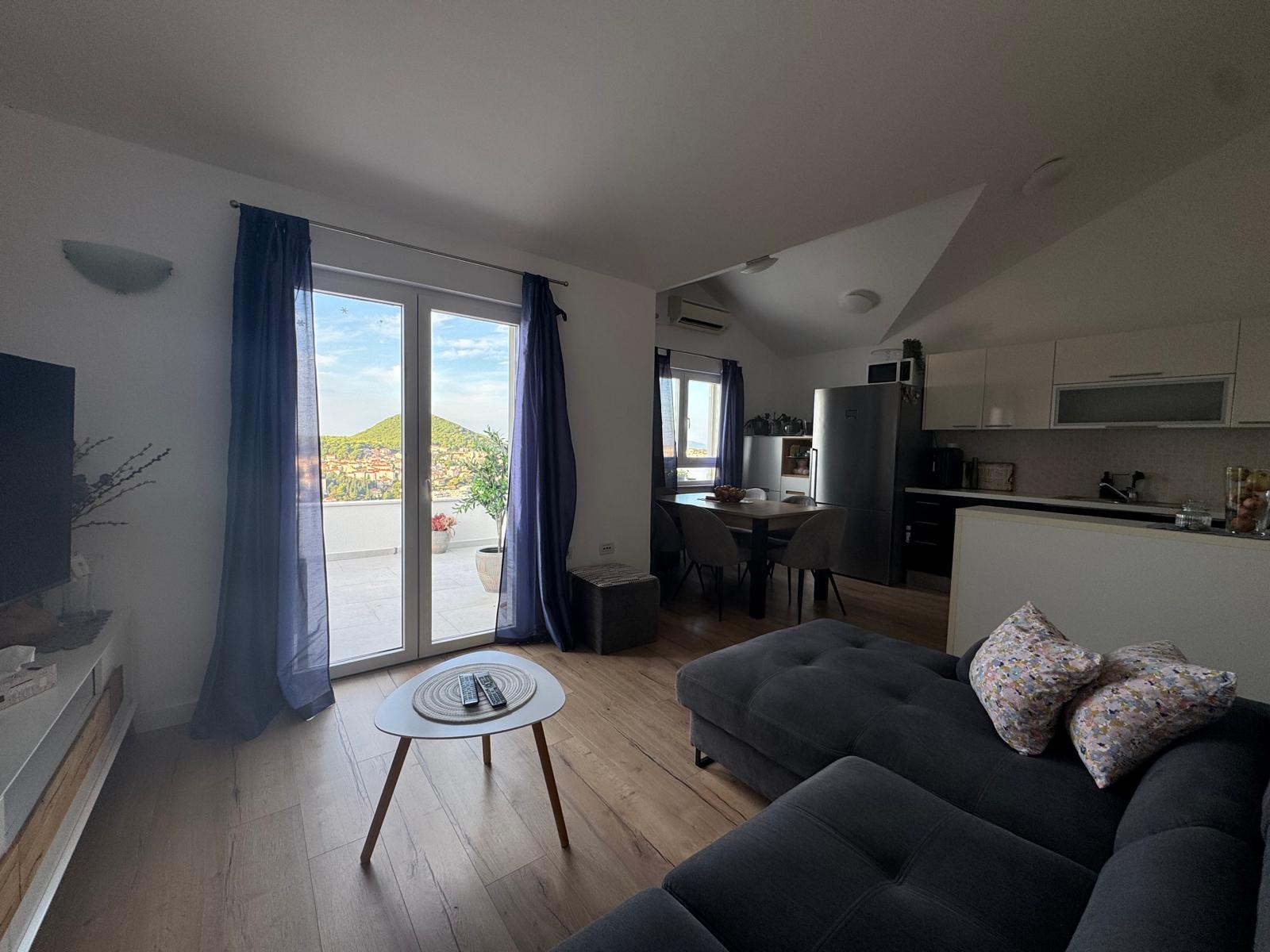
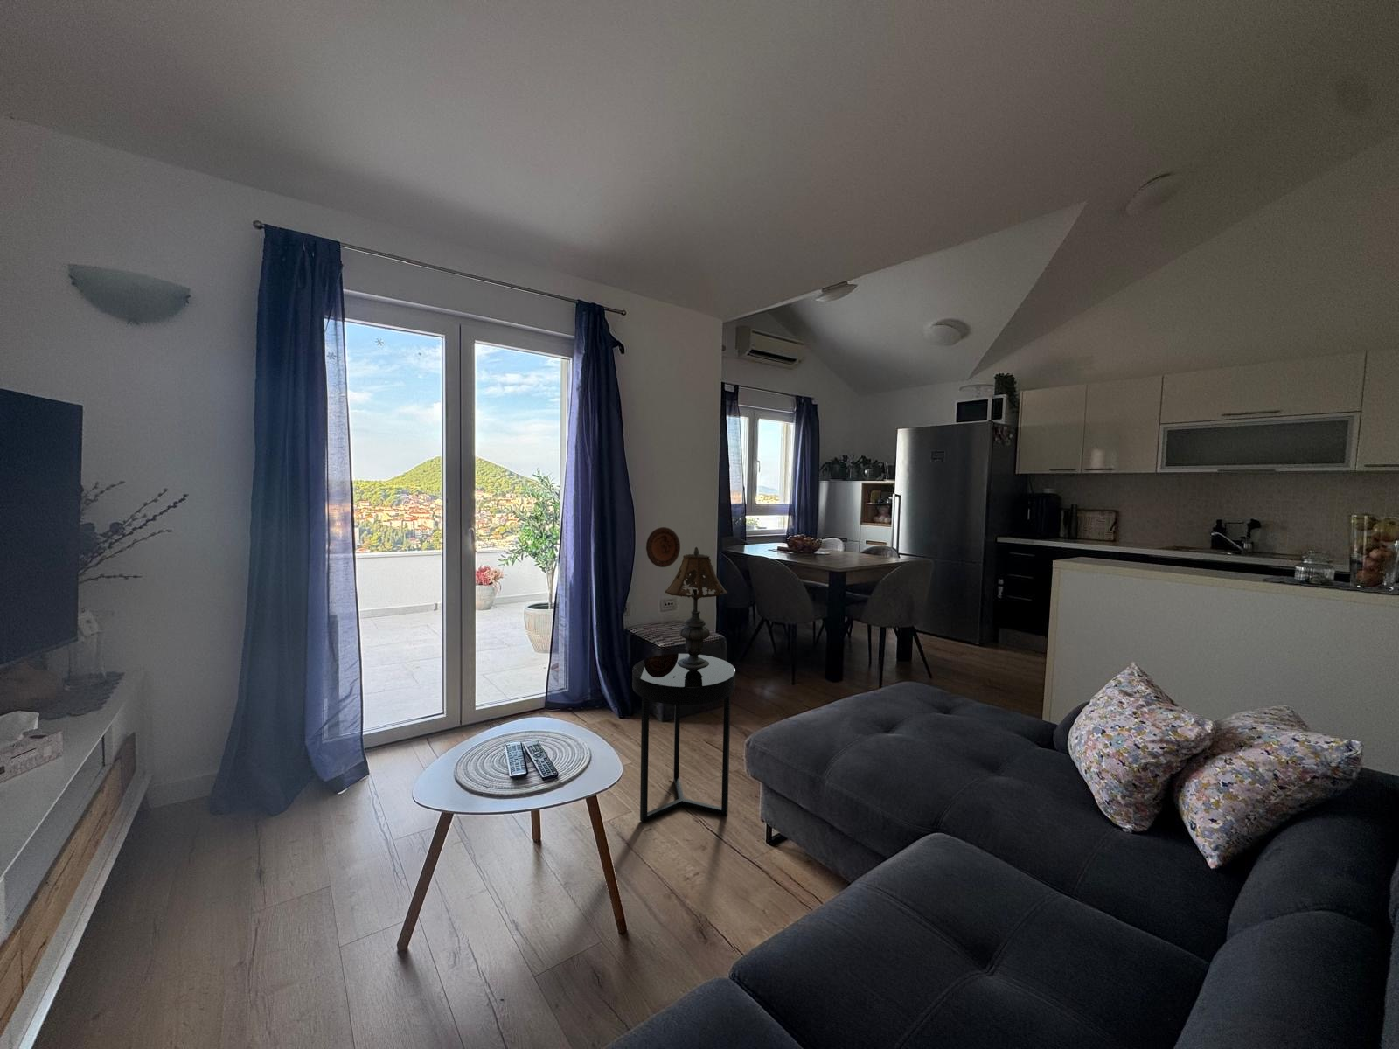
+ table lamp [658,547,728,677]
+ decorative plate [646,527,681,569]
+ side table [631,653,736,823]
